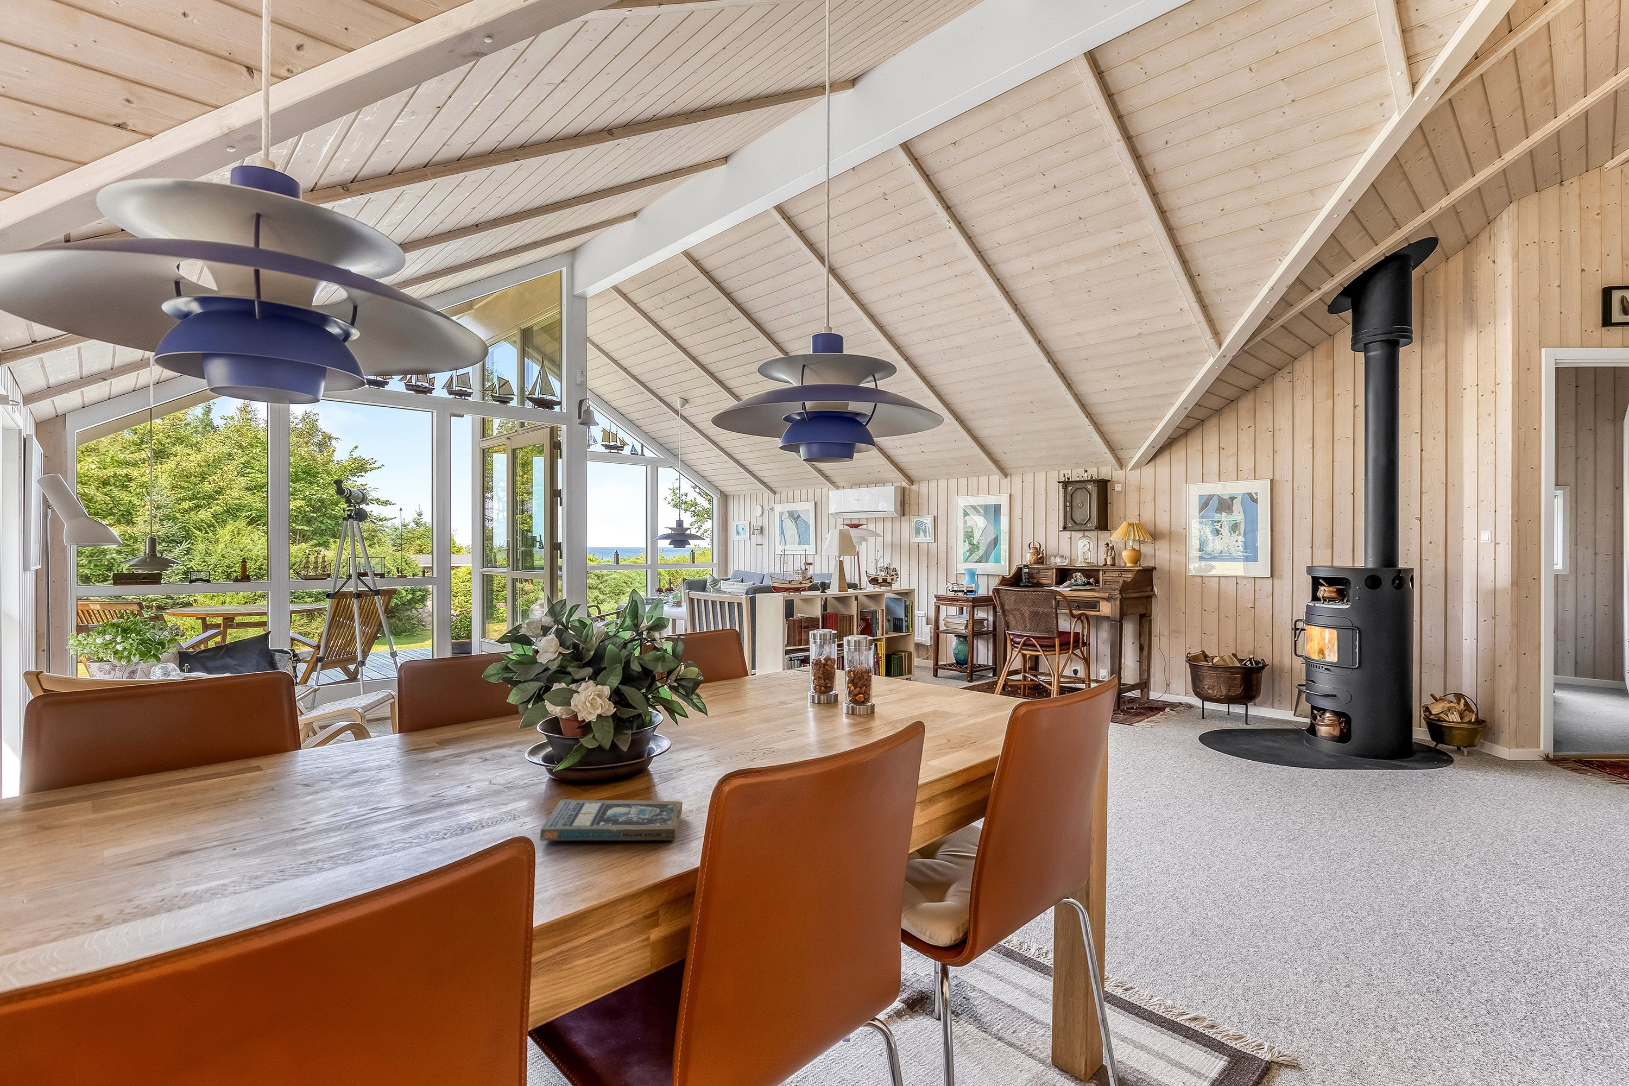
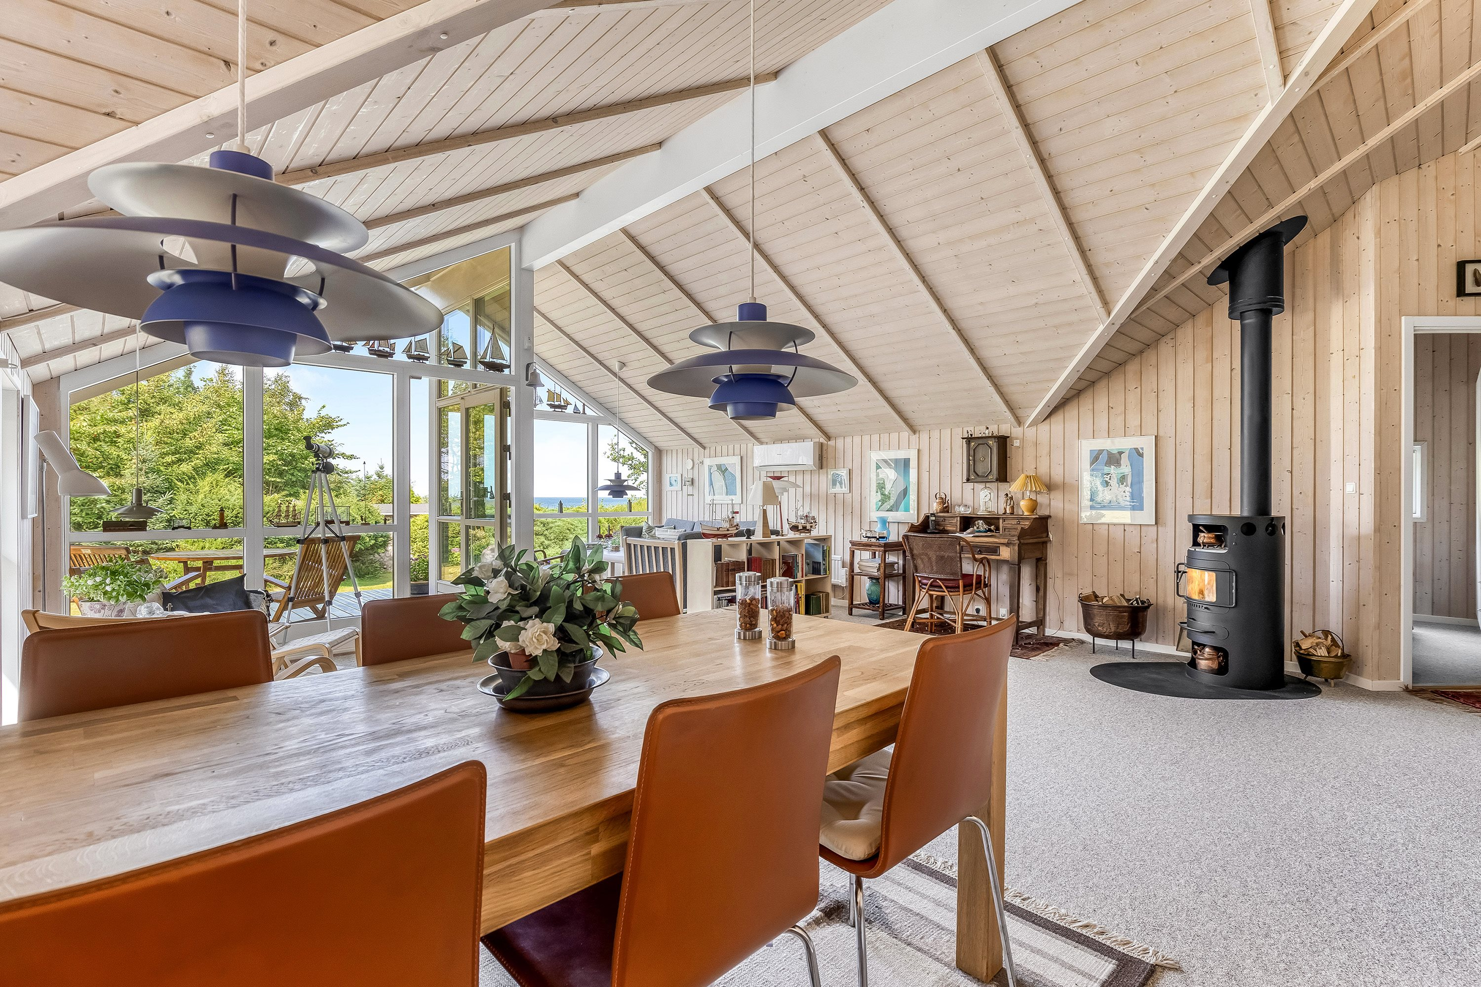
- book [539,799,684,841]
